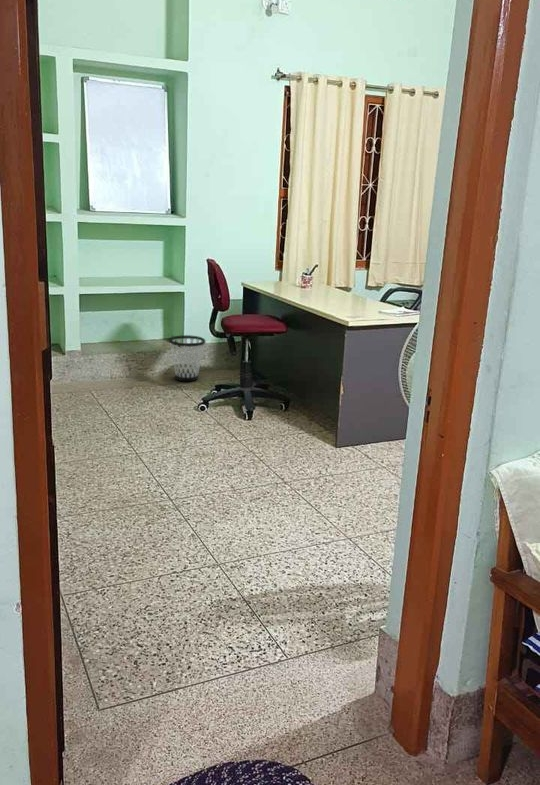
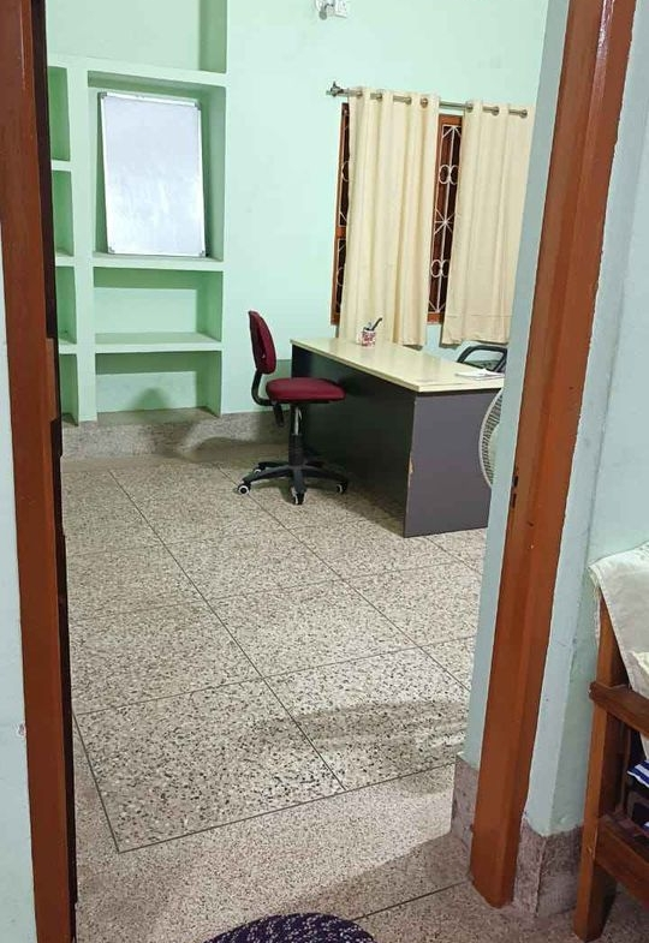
- wastebasket [168,334,207,382]
